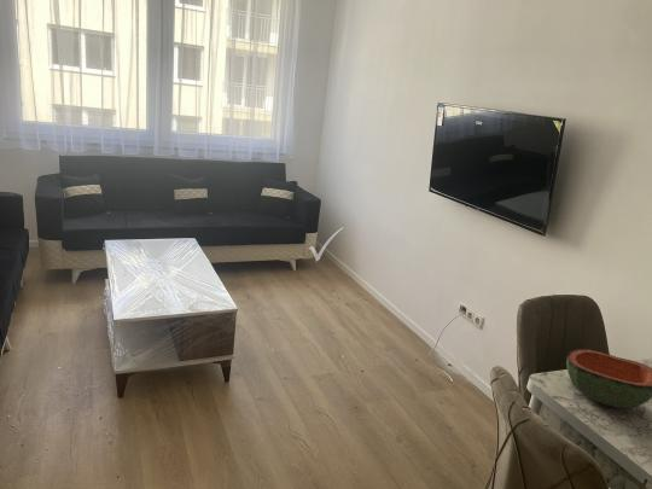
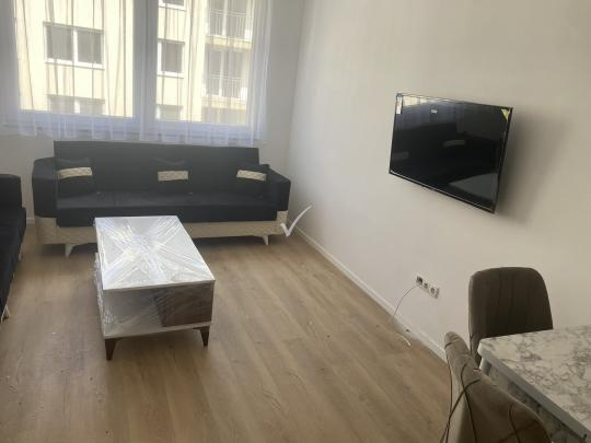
- bowl [565,348,652,409]
